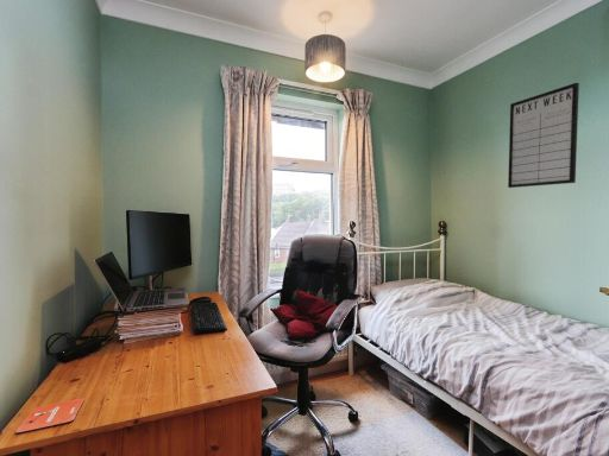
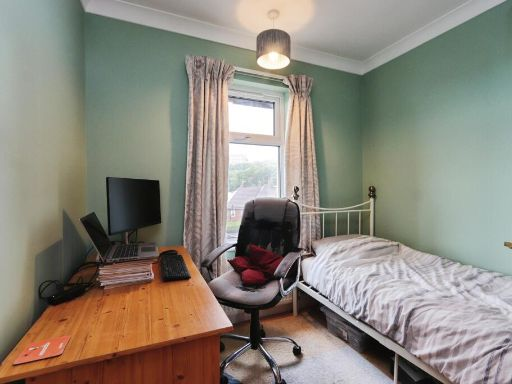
- writing board [507,82,580,189]
